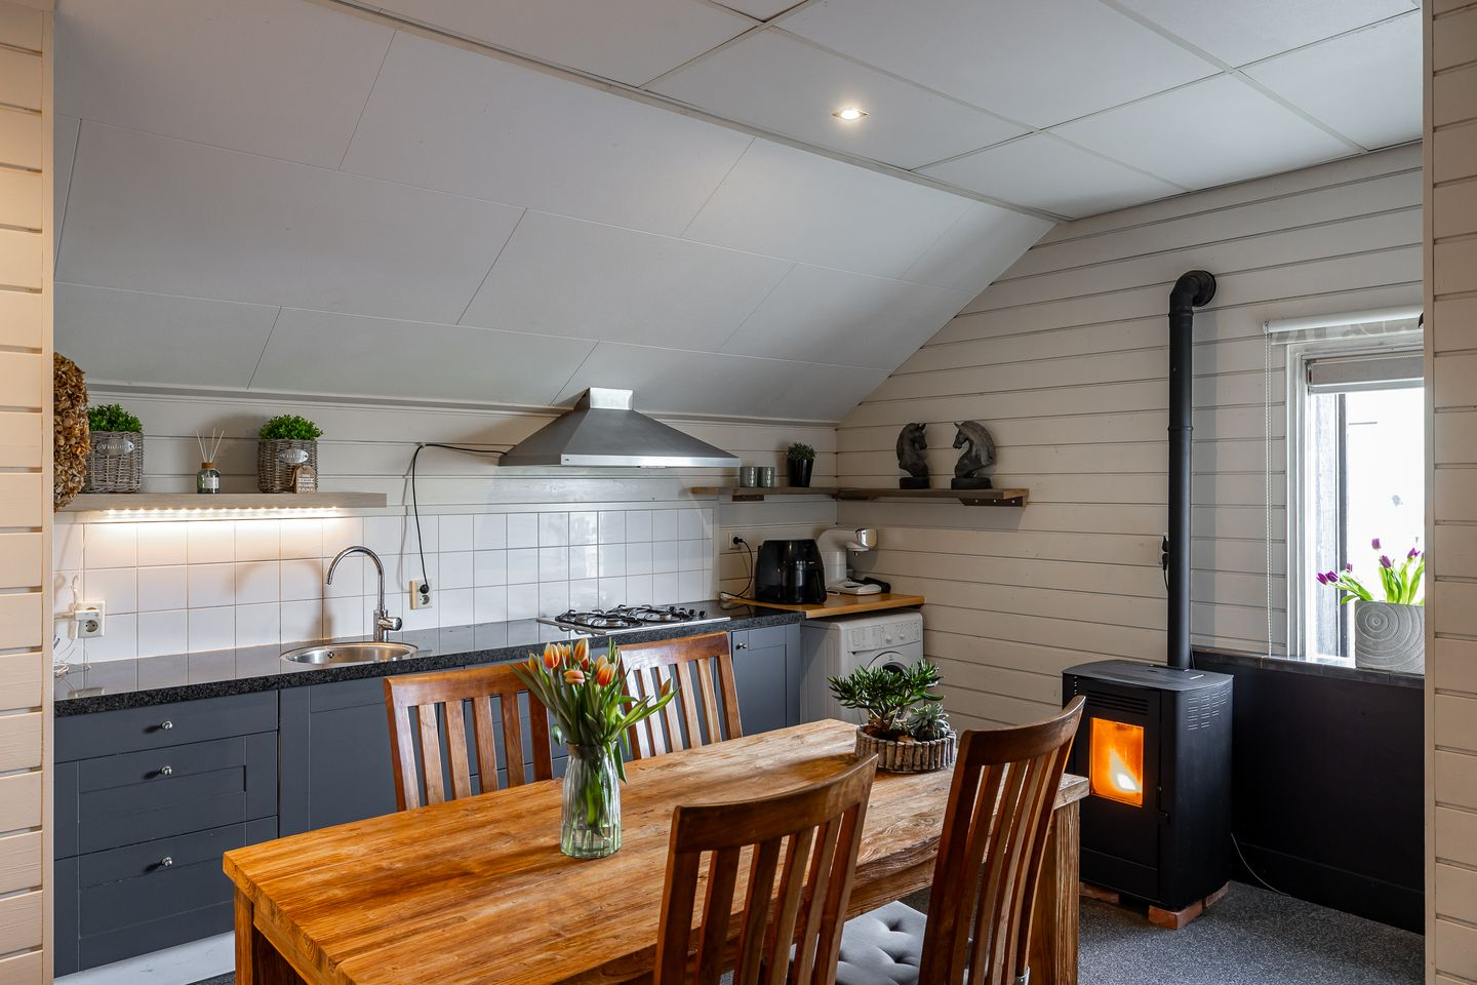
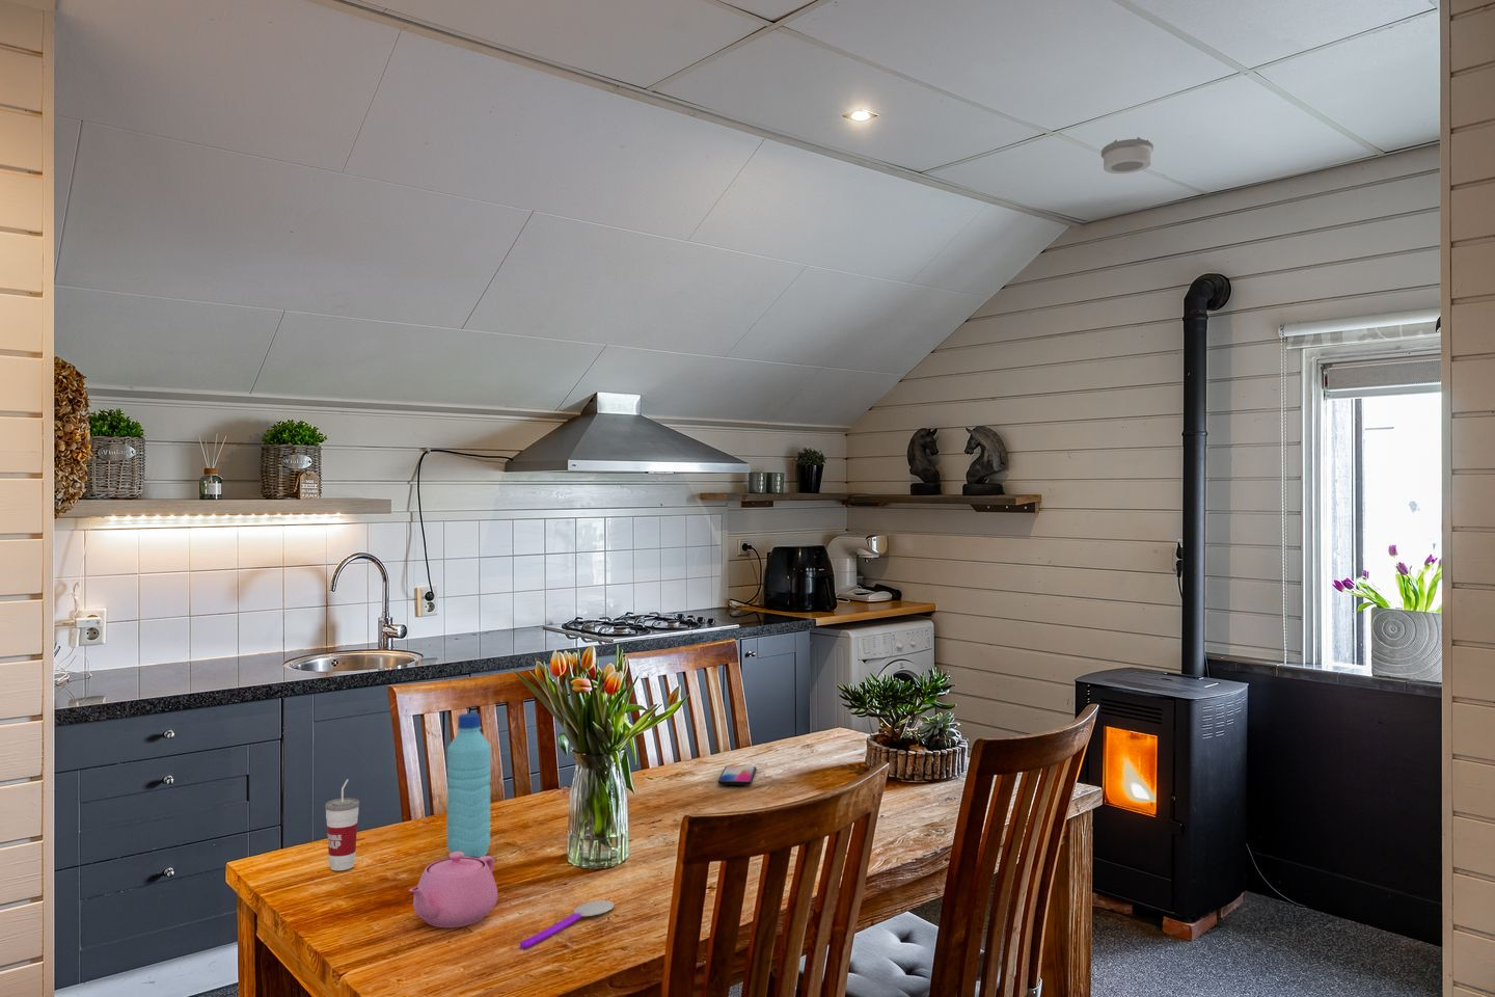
+ water bottle [446,712,492,858]
+ spoon [519,899,615,949]
+ cup [324,778,360,871]
+ smartphone [716,764,758,787]
+ smoke detector [1100,136,1155,175]
+ teapot [408,851,498,928]
